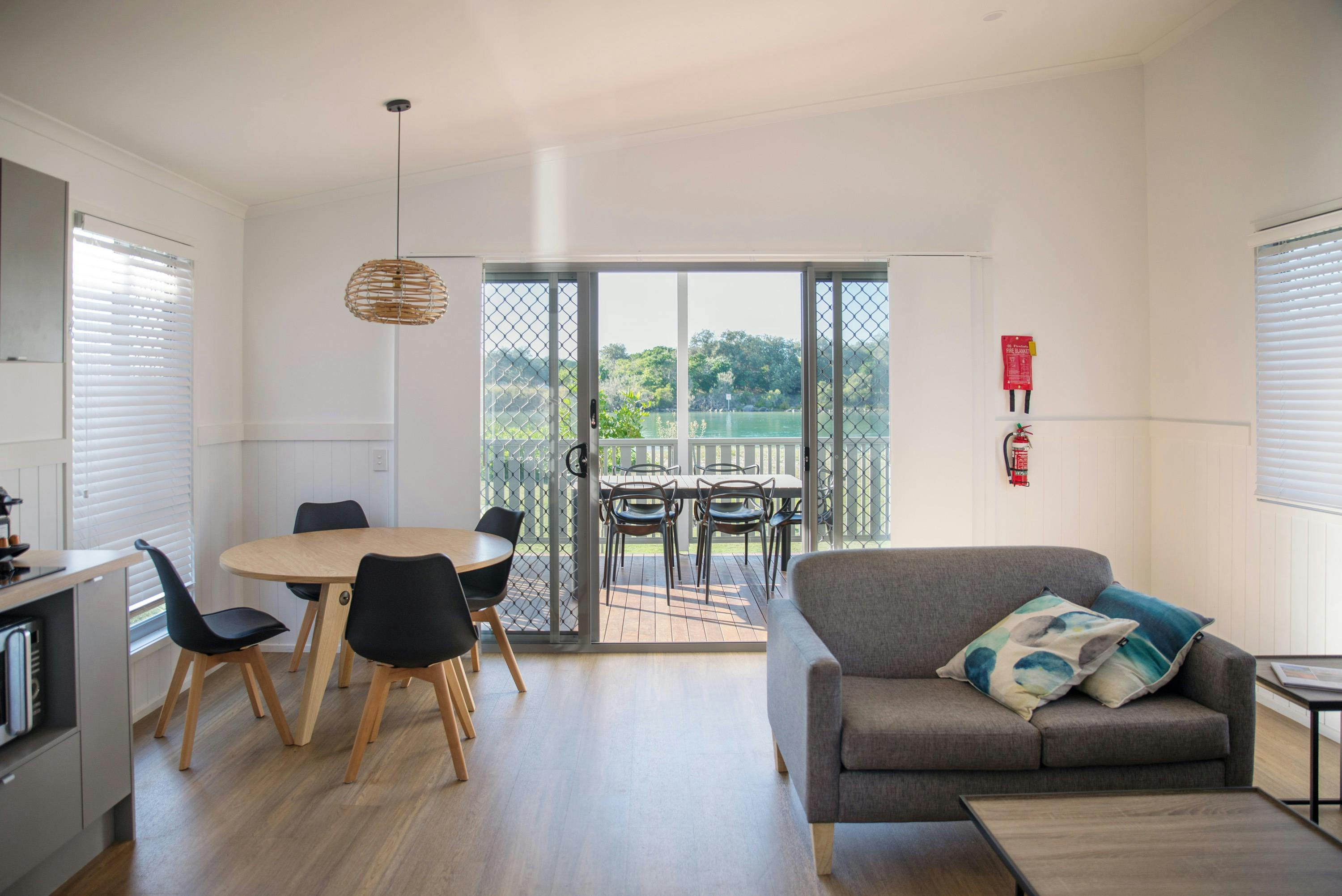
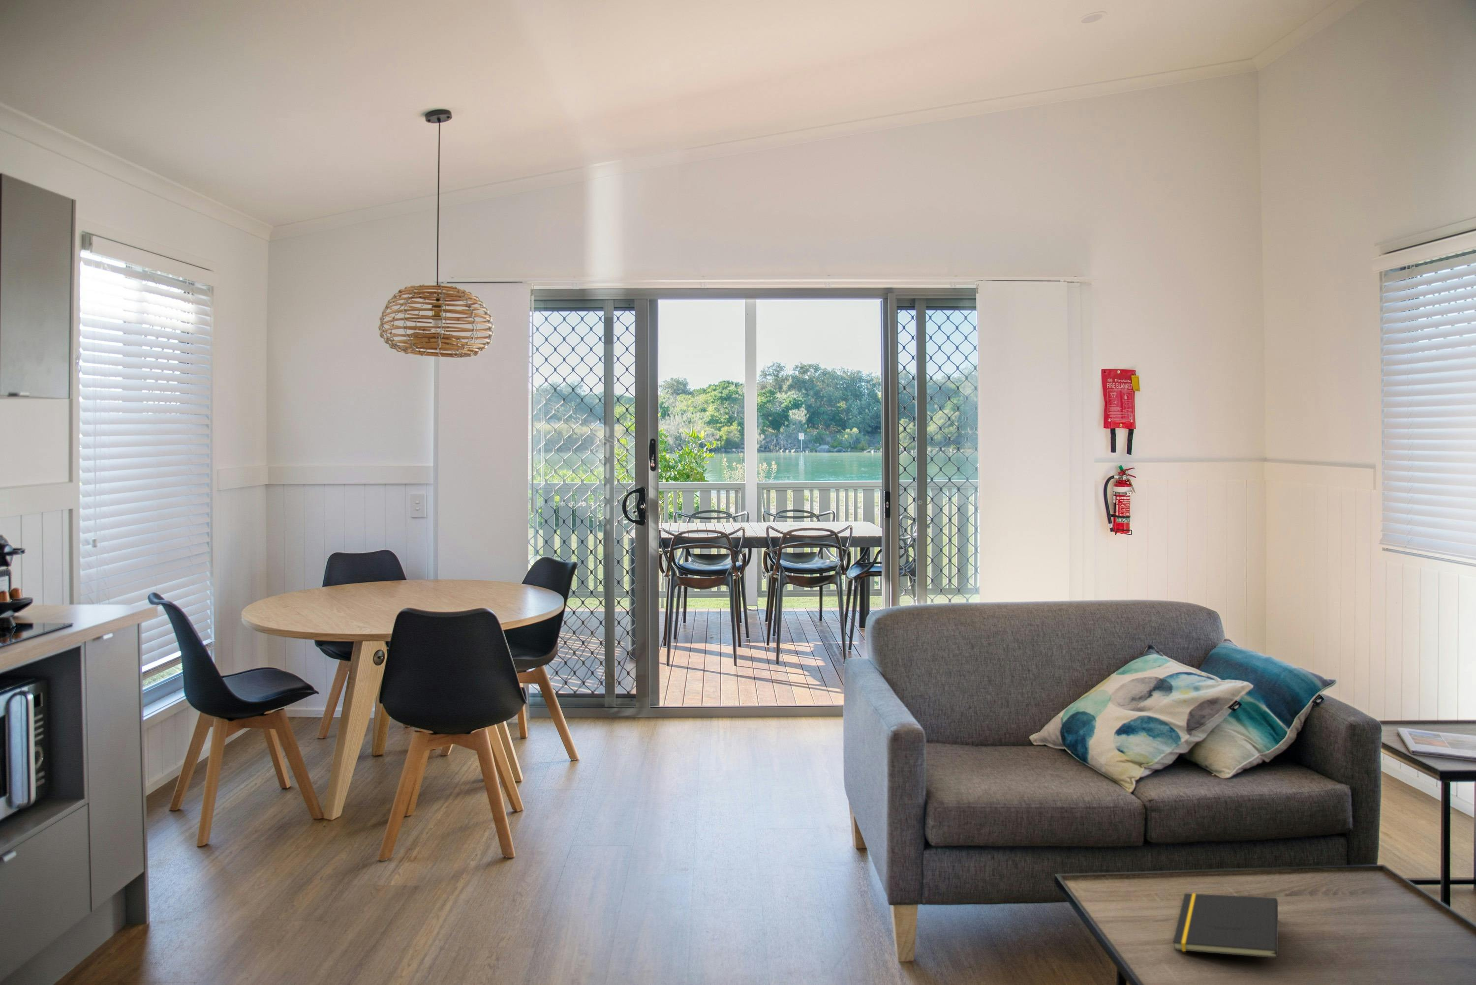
+ notepad [1172,893,1279,959]
